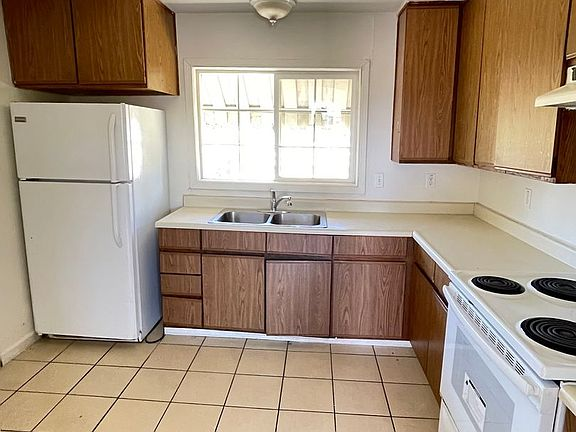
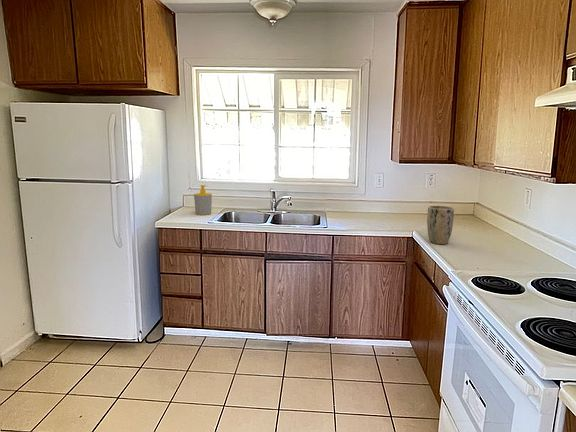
+ soap bottle [193,184,213,216]
+ plant pot [426,205,455,245]
